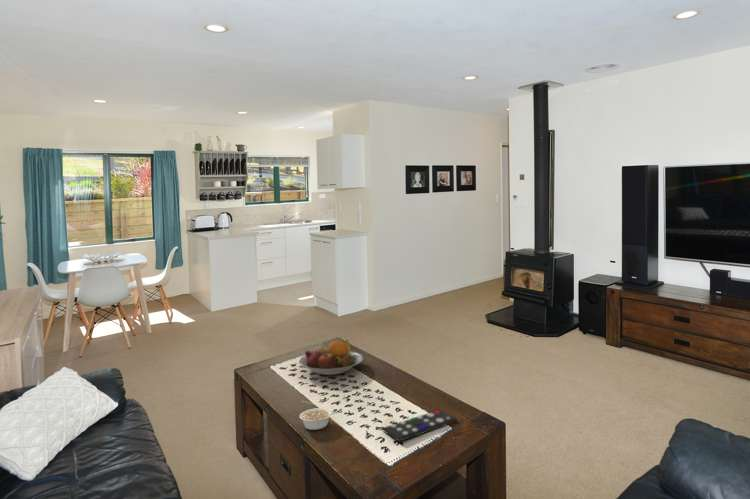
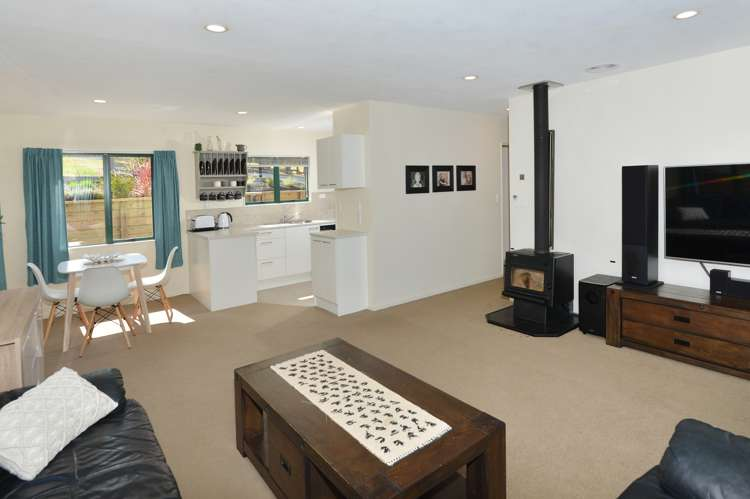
- fruit bowl [298,337,364,376]
- remote control [382,409,458,443]
- legume [298,407,339,431]
